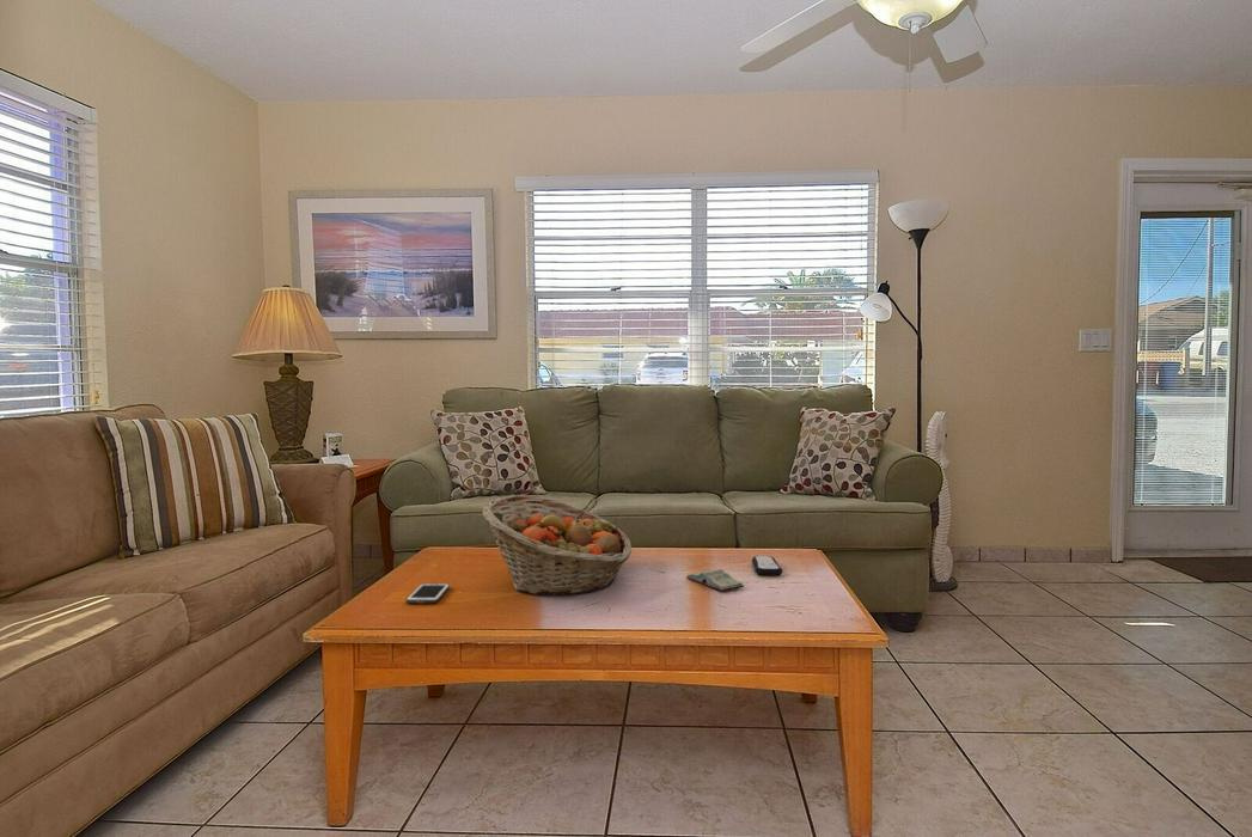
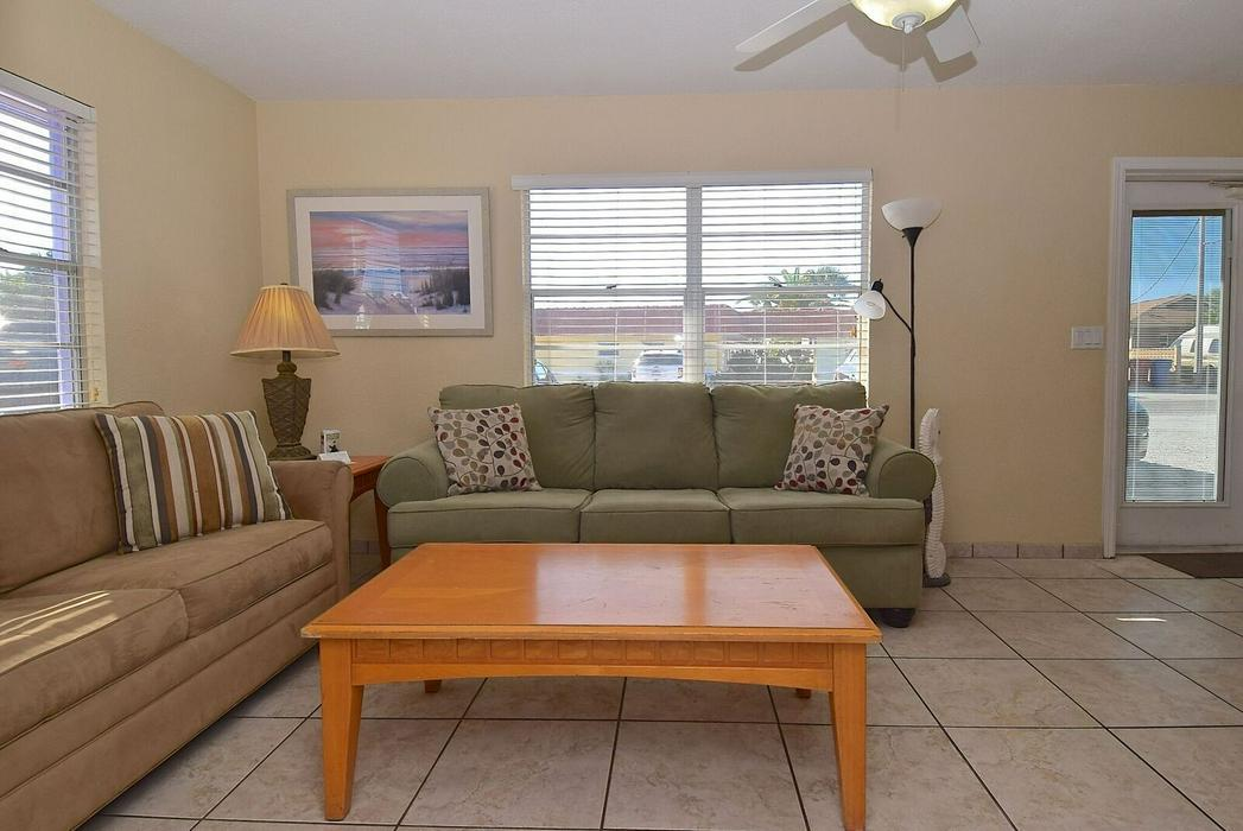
- cell phone [405,582,451,604]
- remote control [751,555,783,576]
- book [685,568,745,592]
- fruit basket [482,494,633,597]
